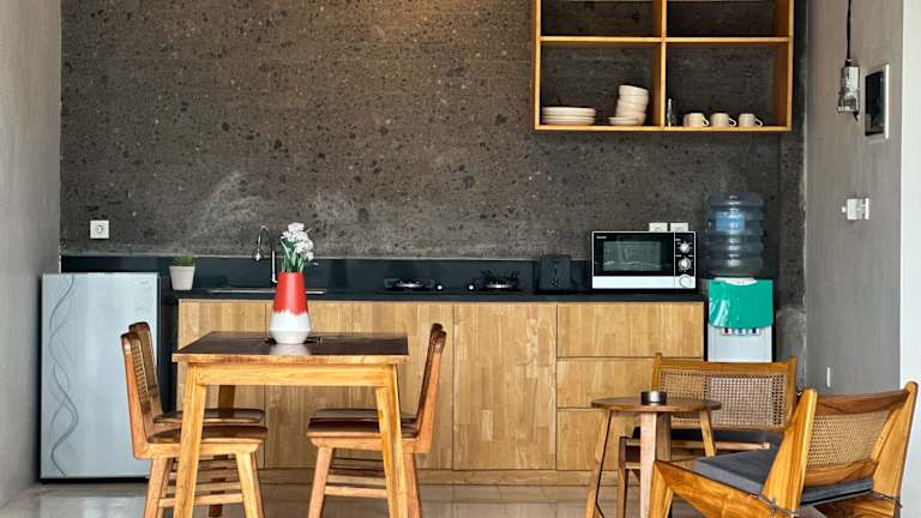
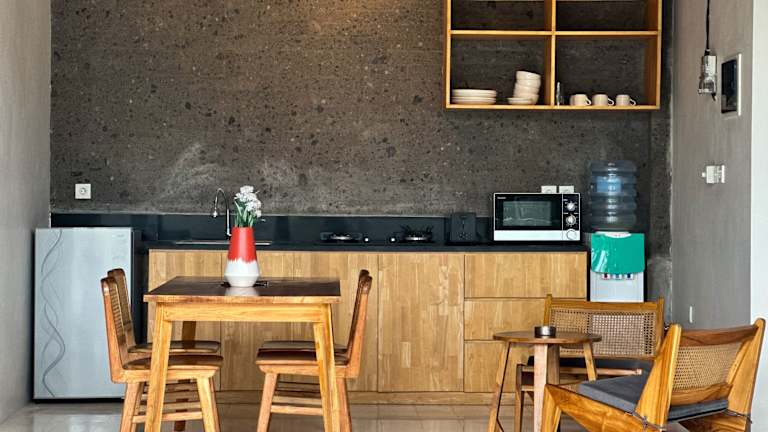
- potted plant [168,251,198,291]
